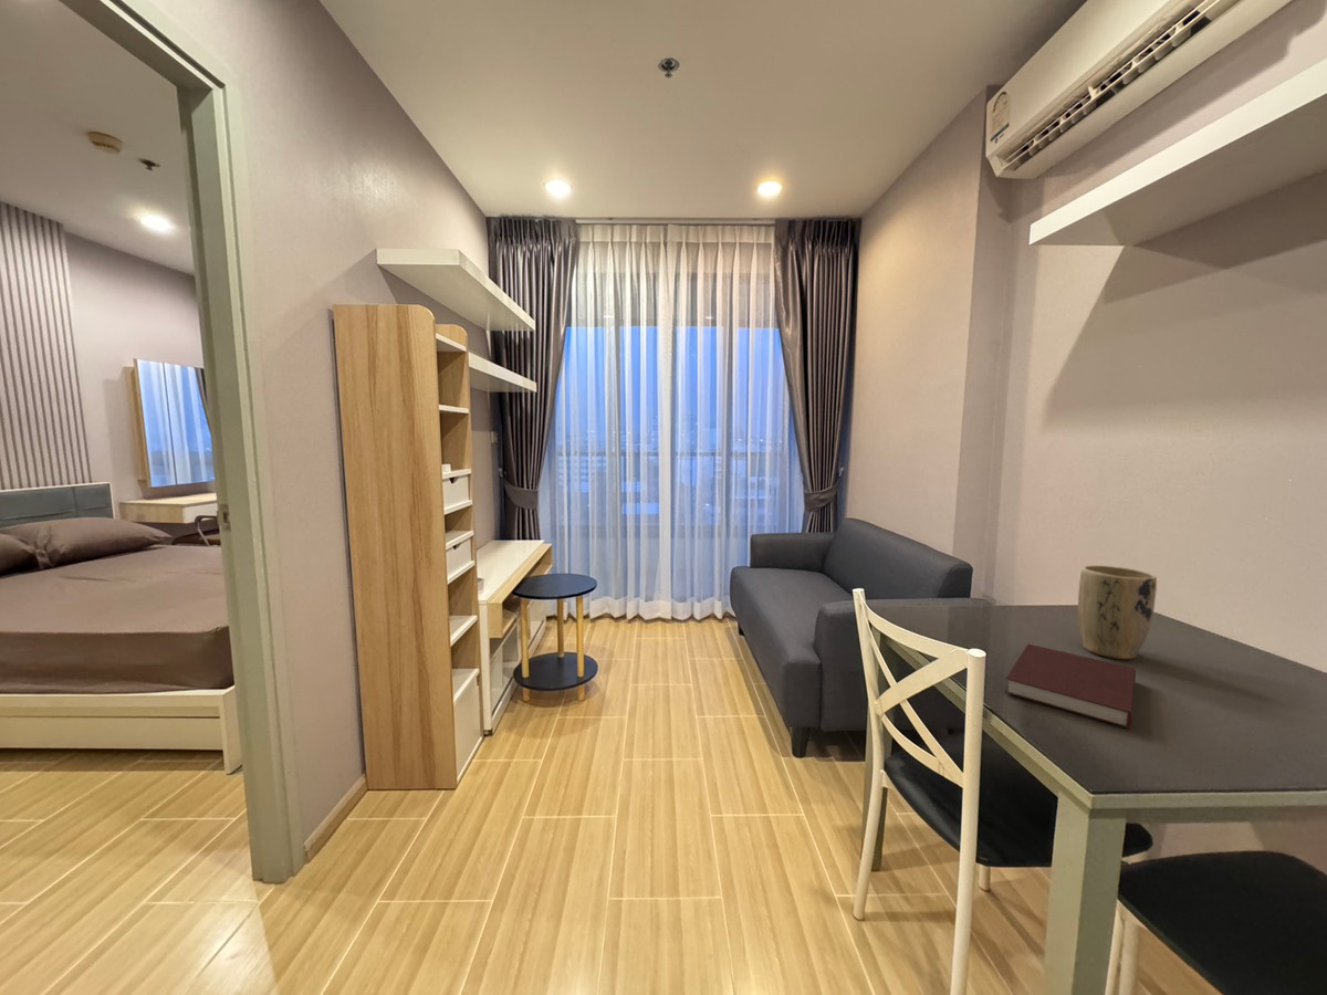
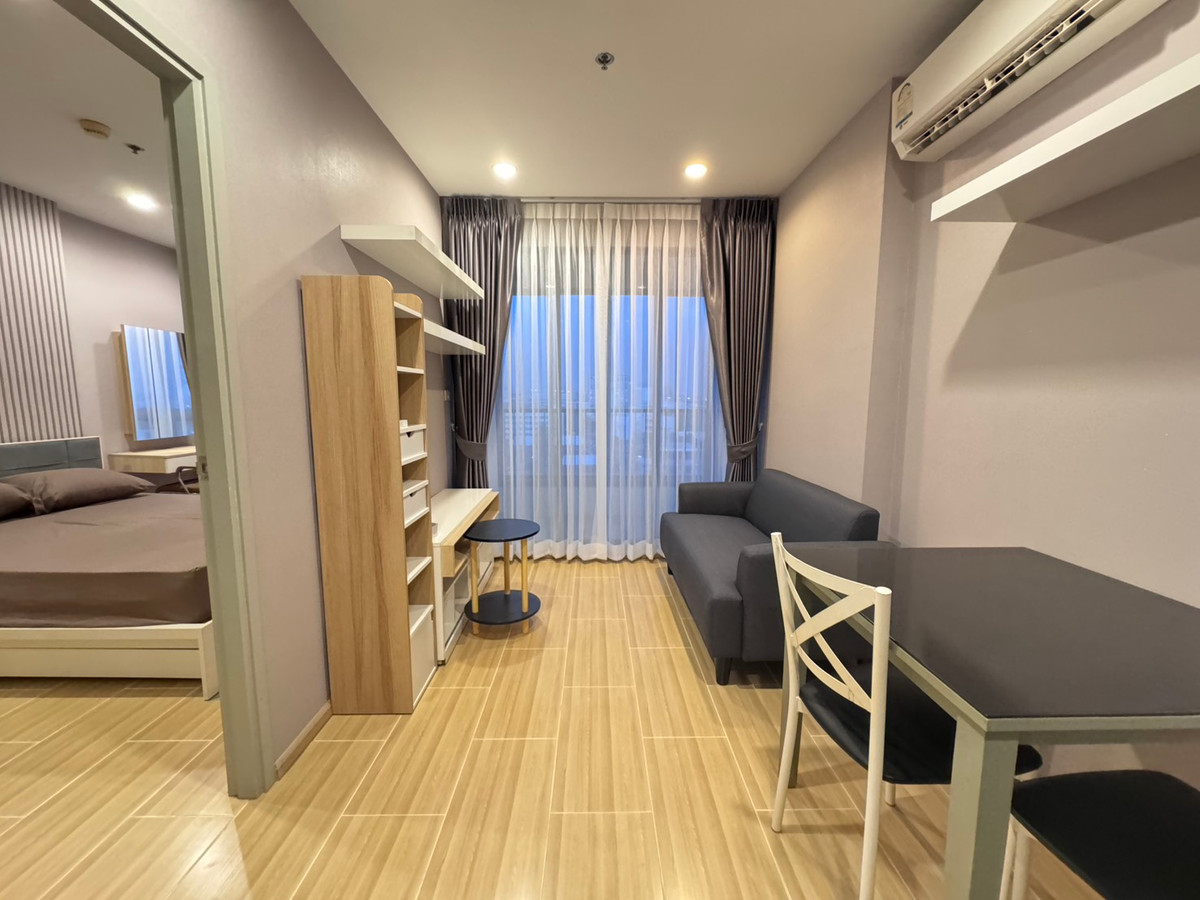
- notebook [1004,642,1137,730]
- plant pot [1077,564,1158,660]
